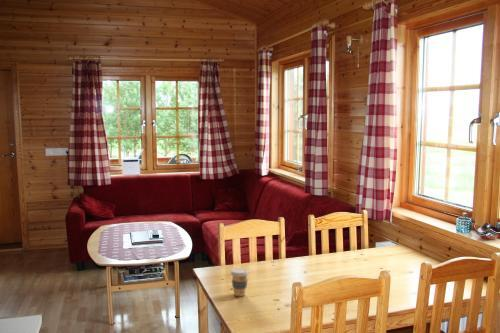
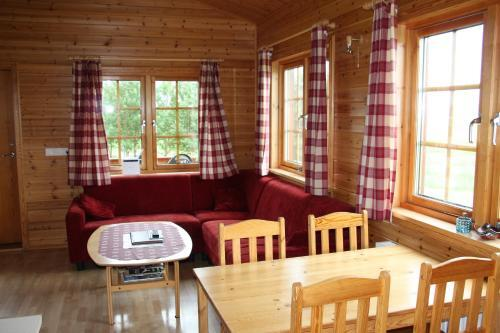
- coffee cup [229,267,250,297]
